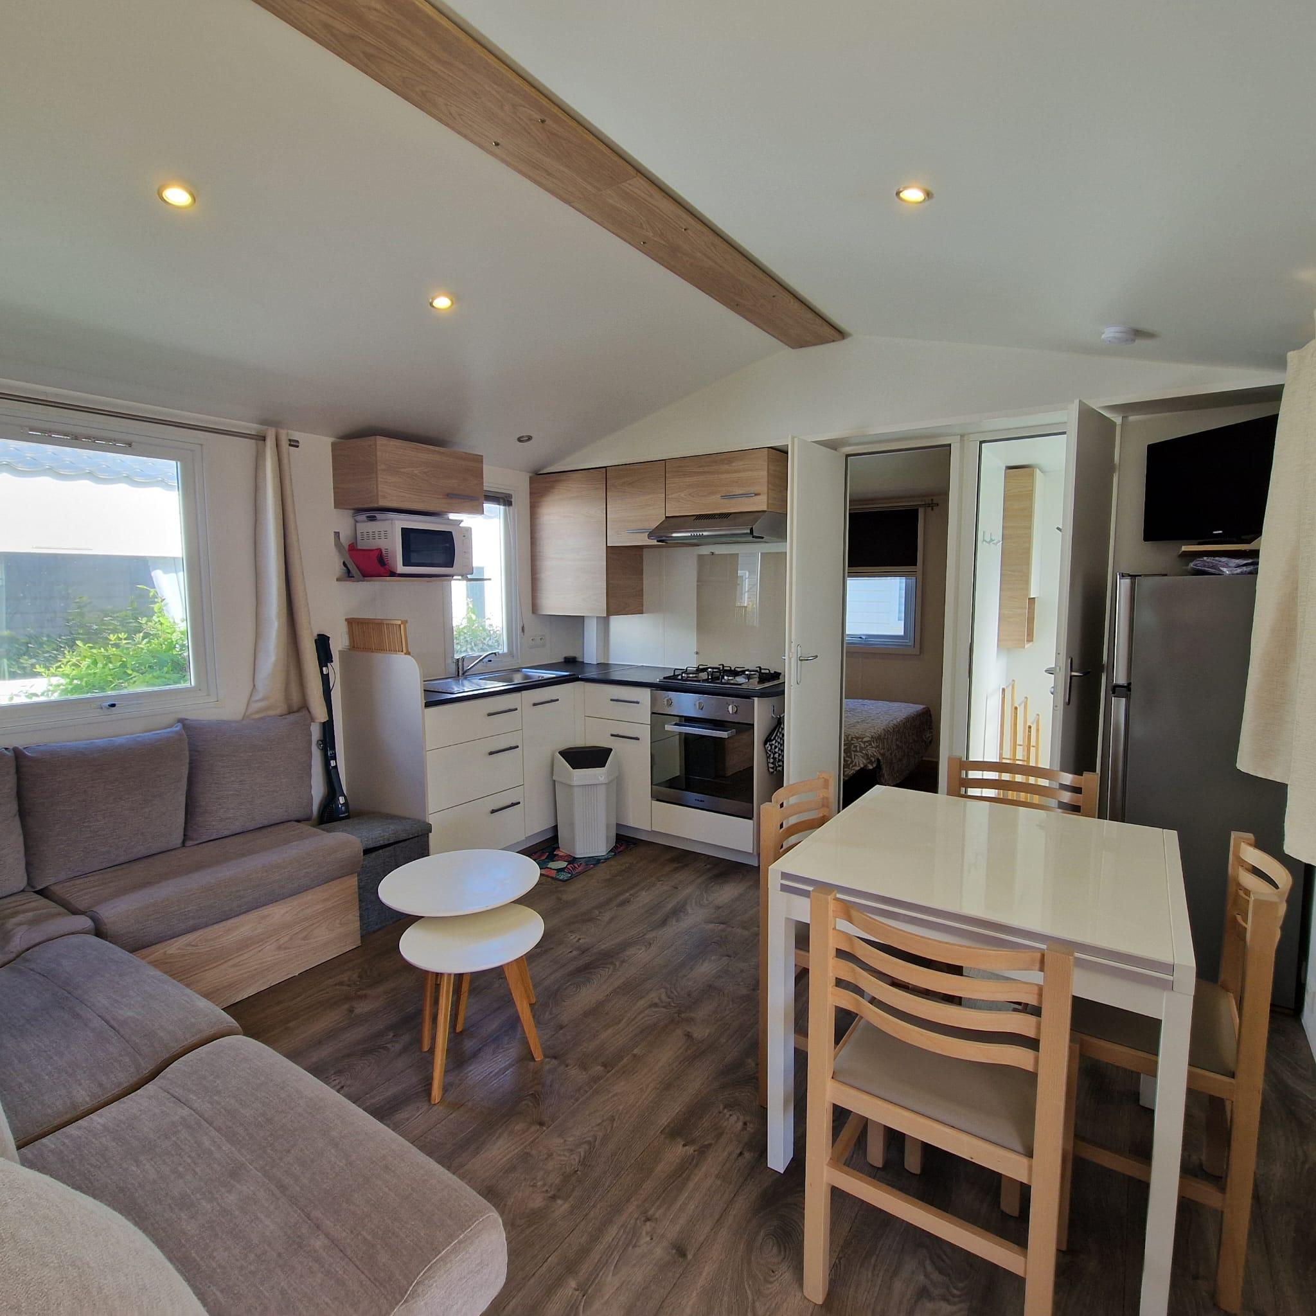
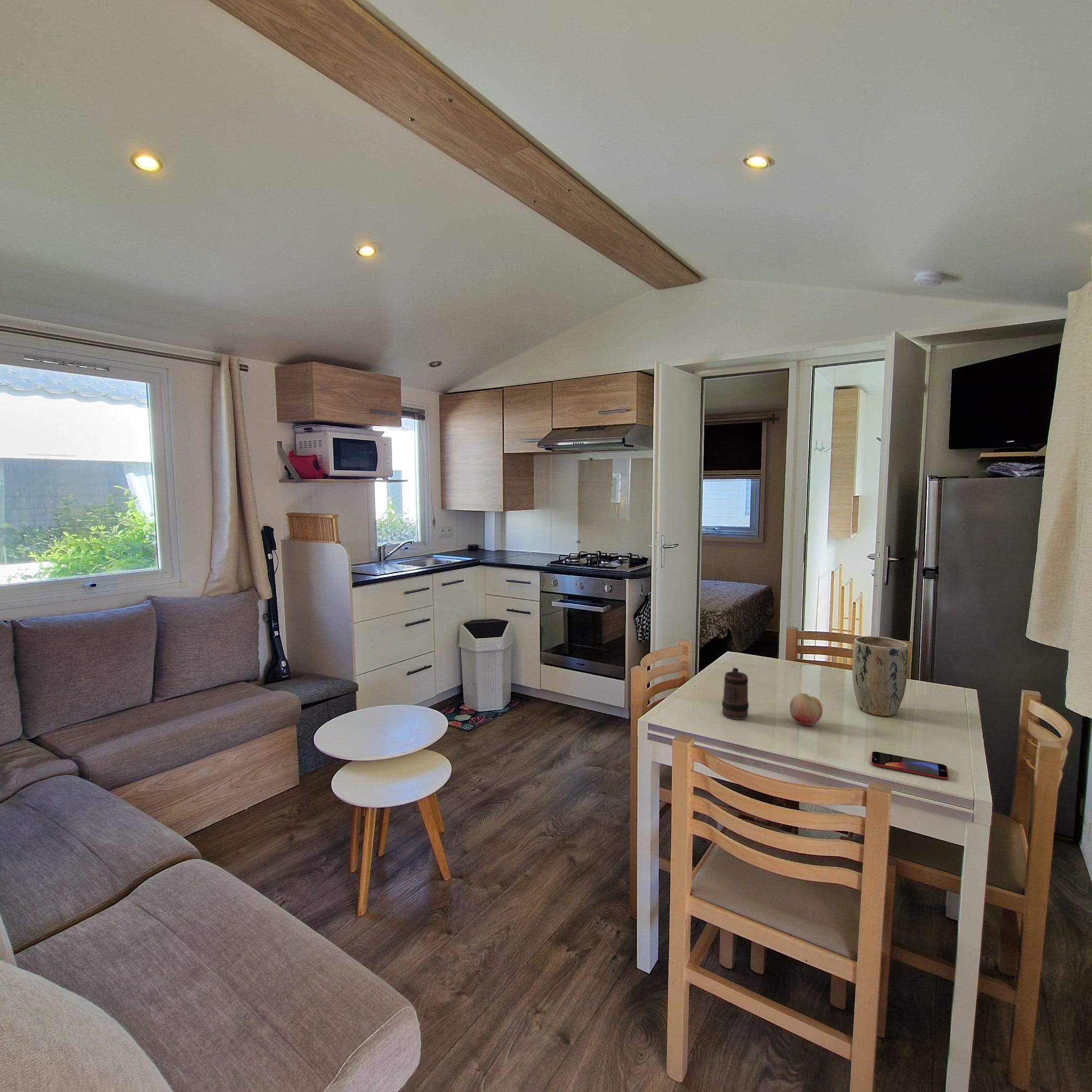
+ mug [721,667,749,720]
+ fruit [789,693,823,726]
+ smartphone [870,751,950,780]
+ plant pot [852,636,909,717]
